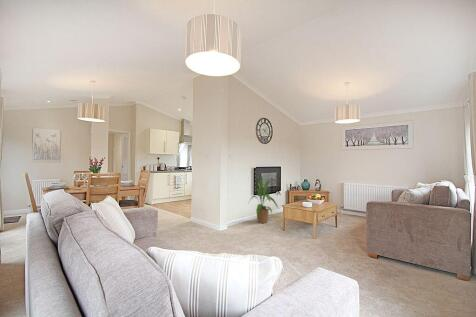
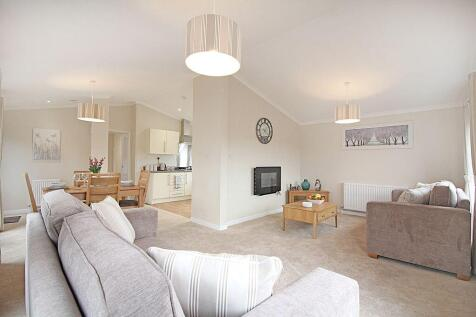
- house plant [248,175,280,224]
